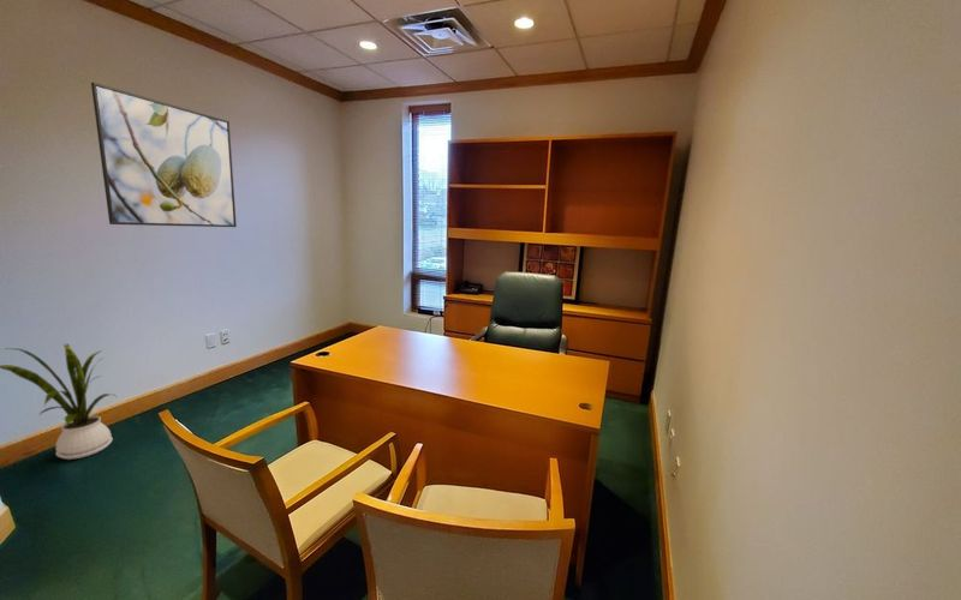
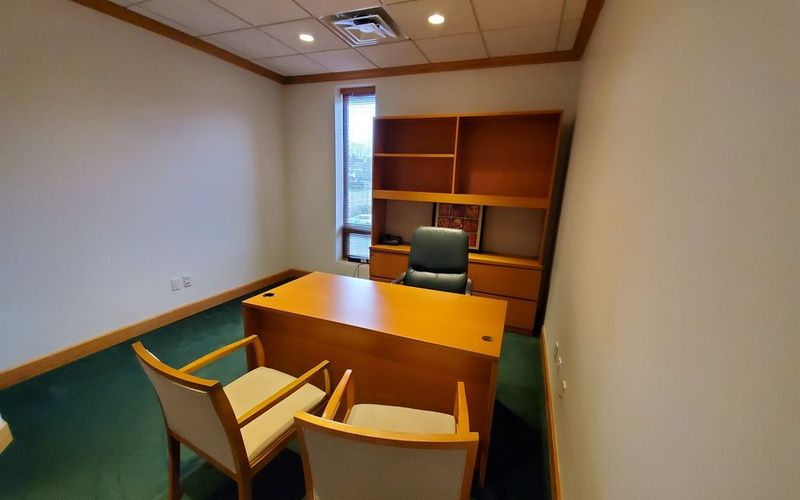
- house plant [0,342,117,461]
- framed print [90,82,238,228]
